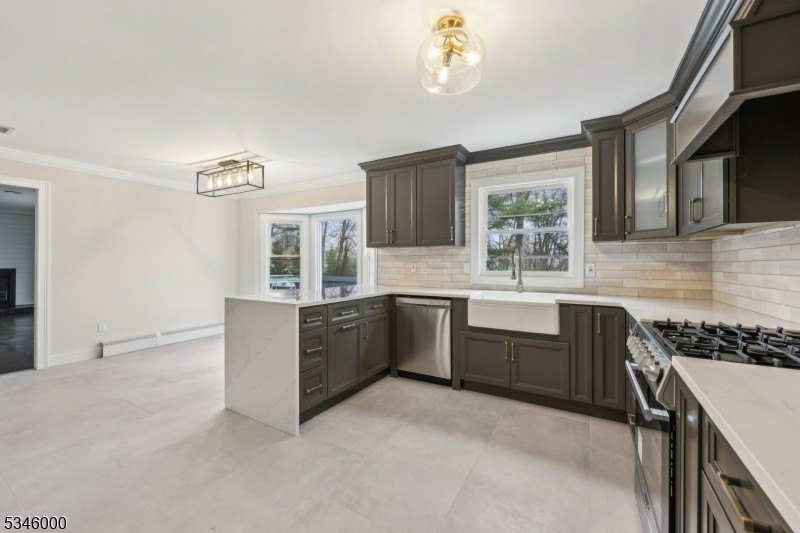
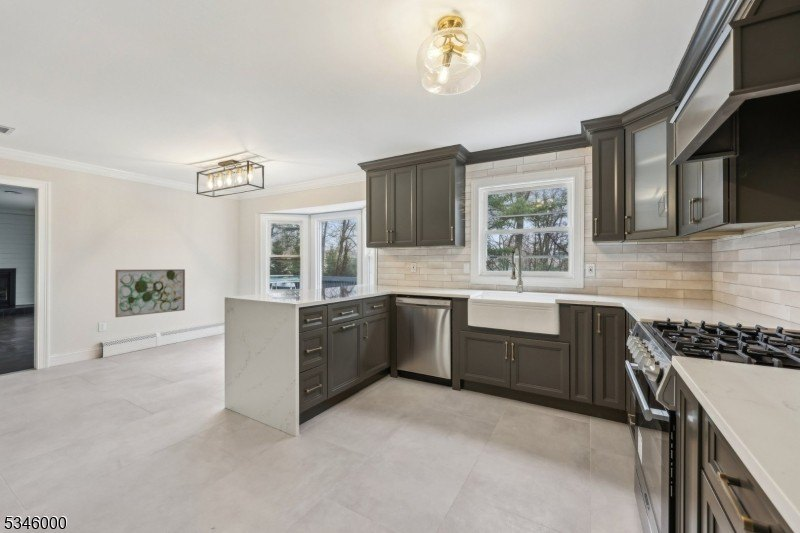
+ wall art [114,268,186,318]
